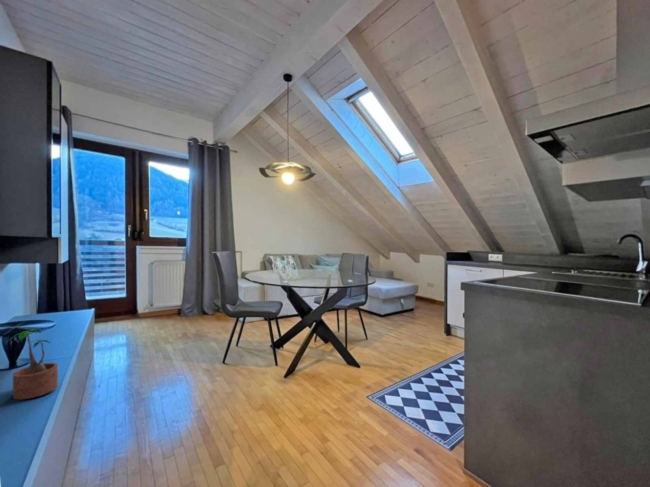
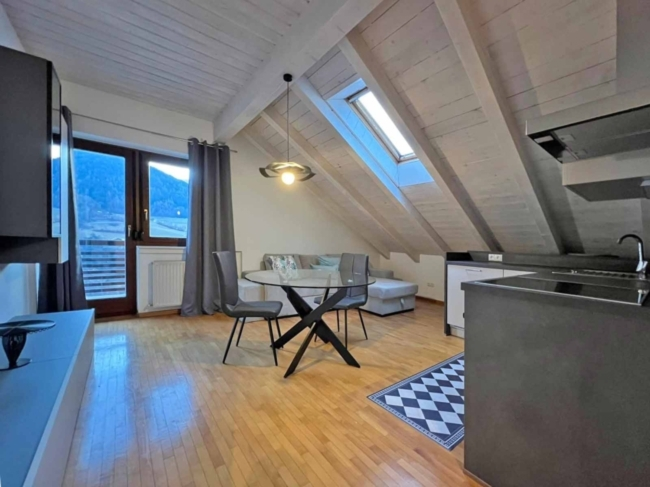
- potted plant [2,328,59,401]
